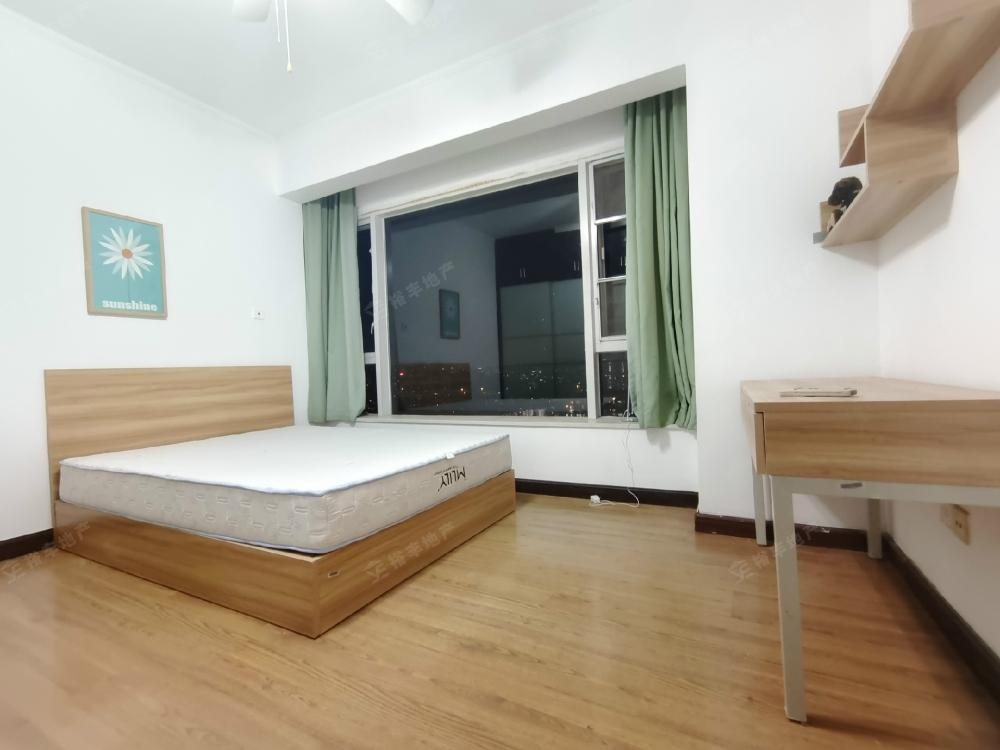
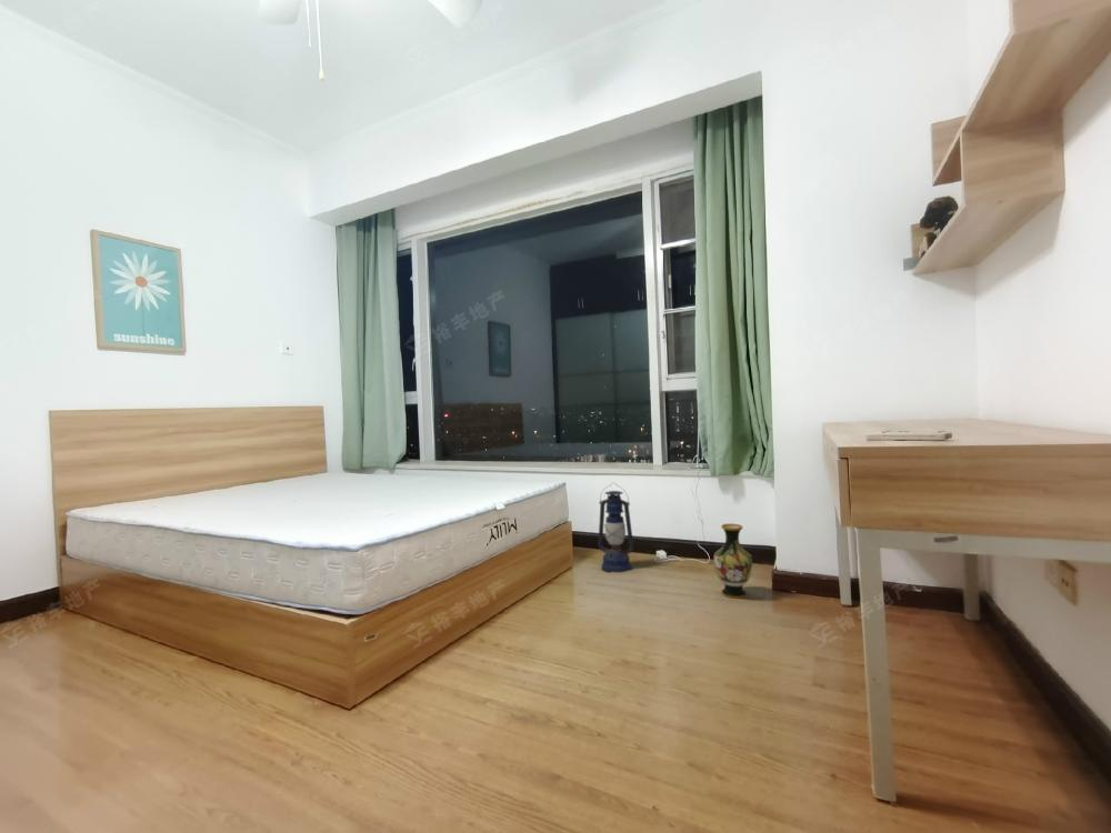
+ lantern [598,481,634,573]
+ vase [713,523,753,600]
